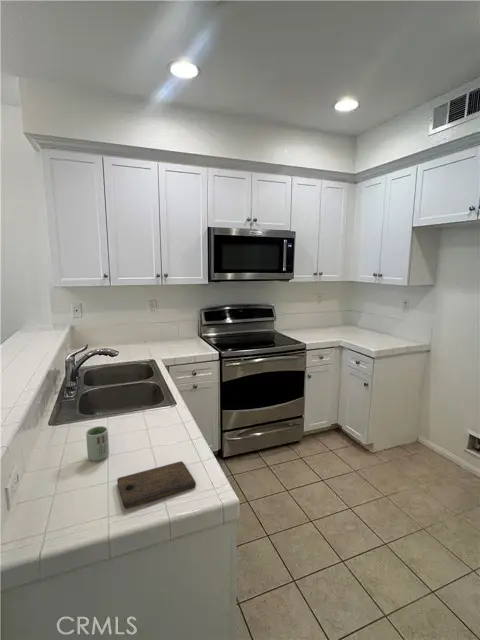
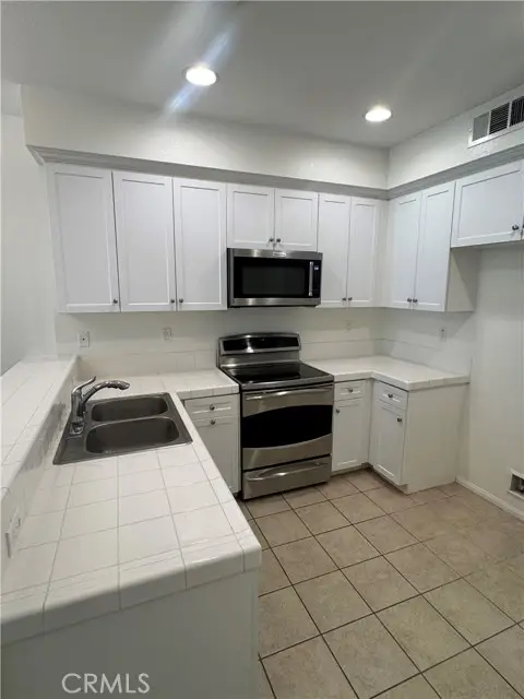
- cutting board [116,460,197,509]
- cup [85,425,110,462]
